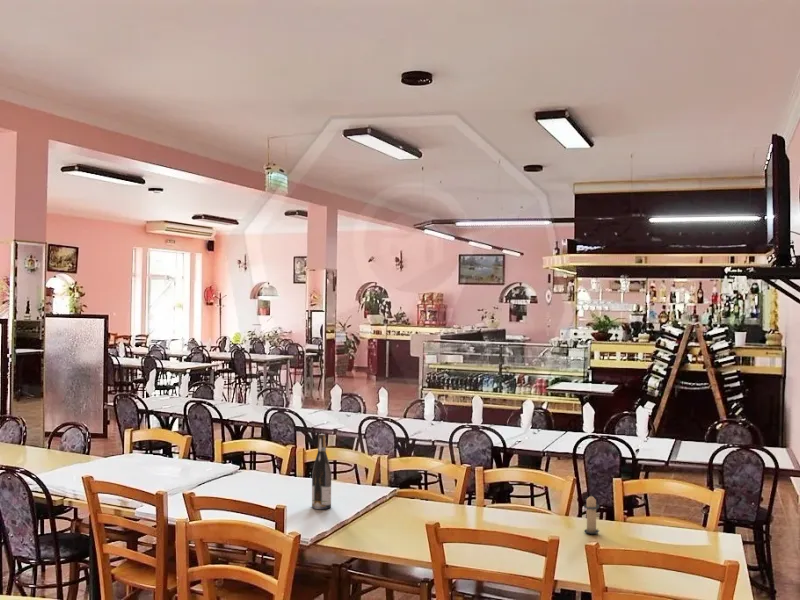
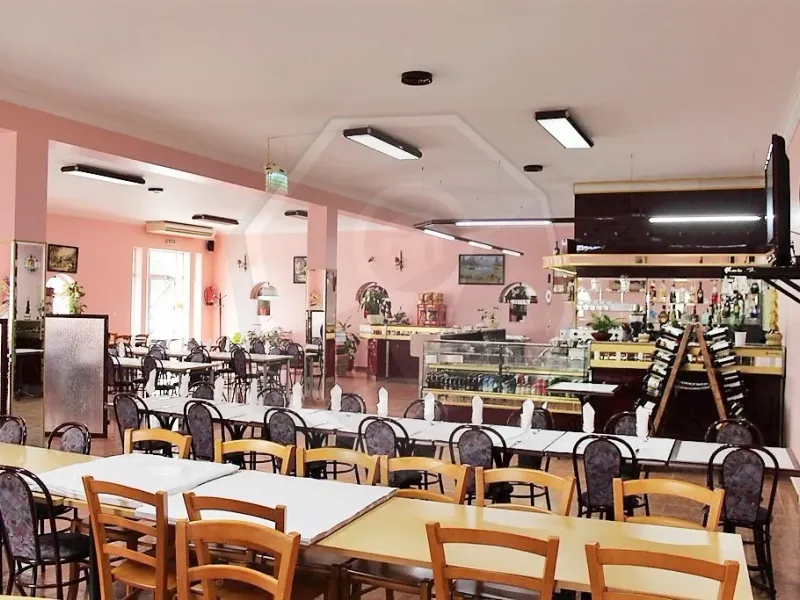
- candle [582,493,600,535]
- wine bottle [311,433,332,510]
